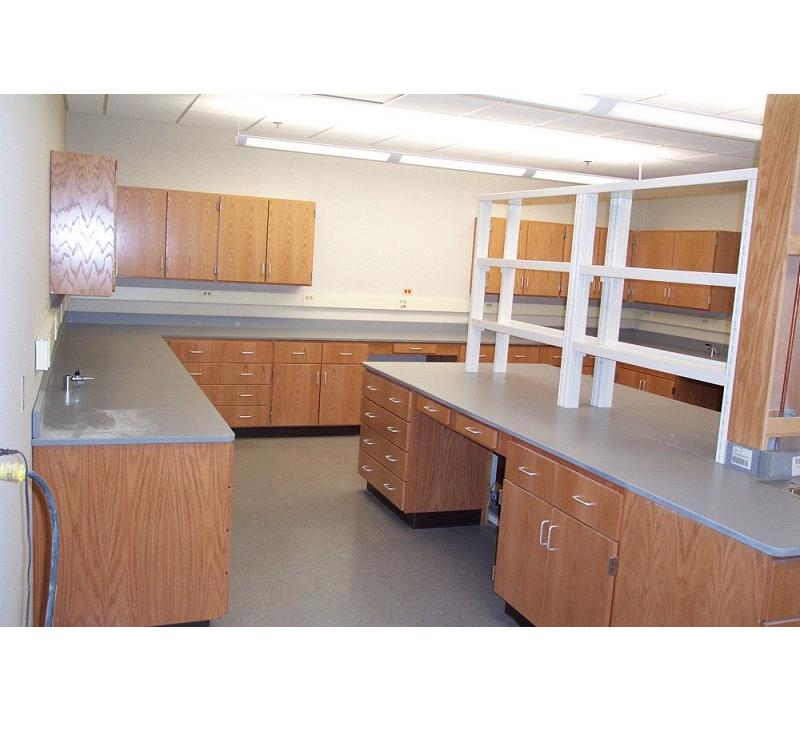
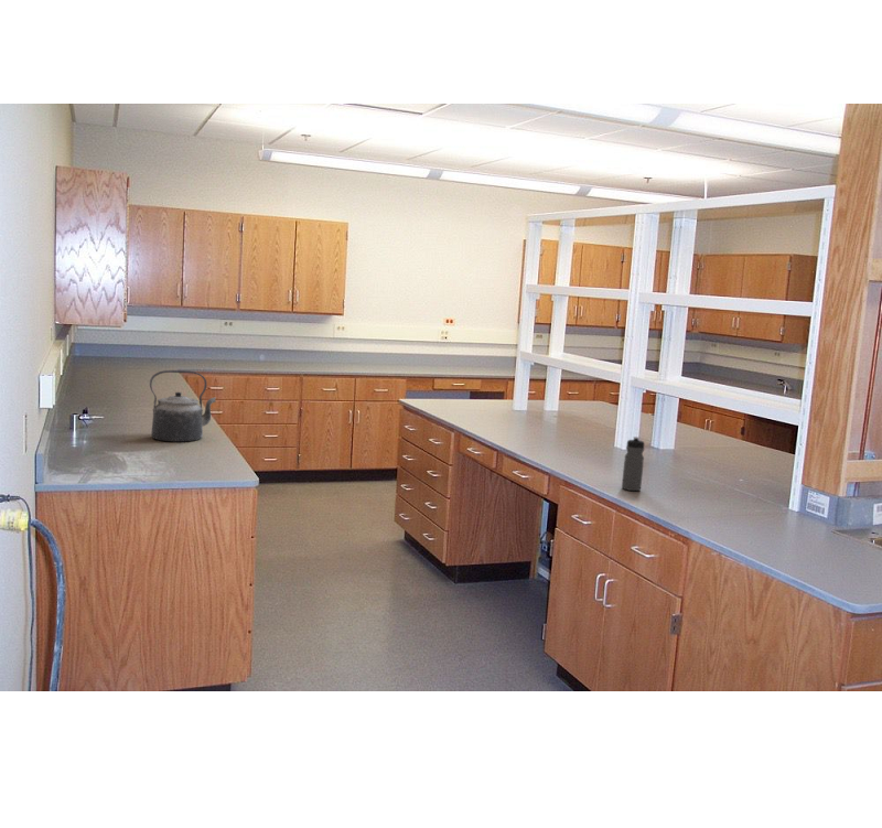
+ kettle [149,369,217,443]
+ water bottle [621,435,646,492]
